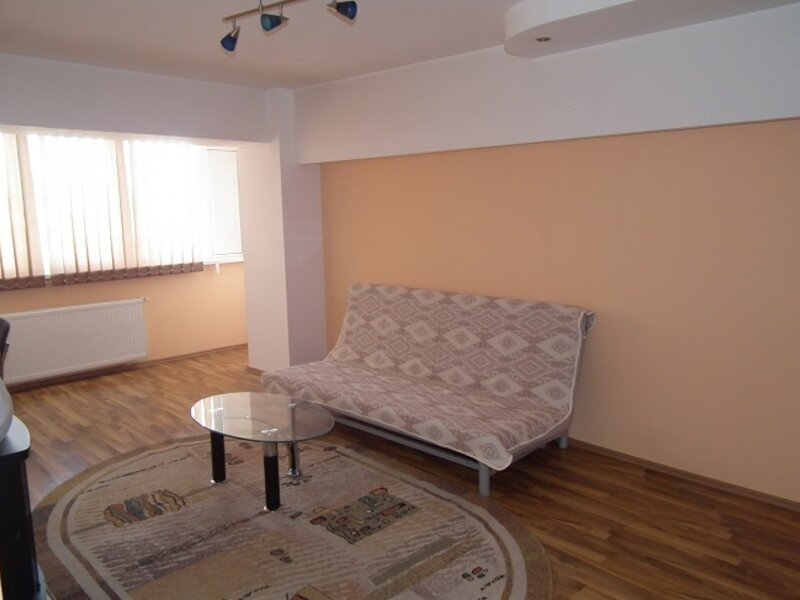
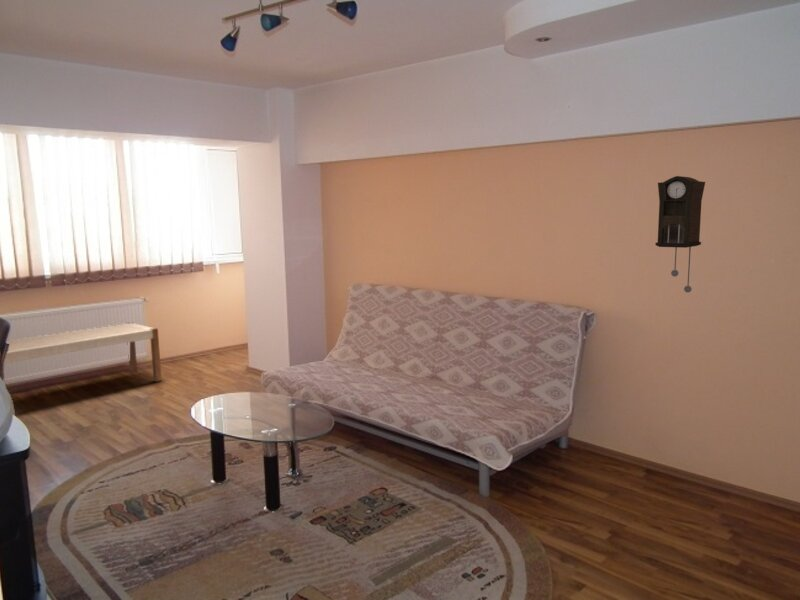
+ pendulum clock [654,175,706,293]
+ bench [2,322,163,383]
